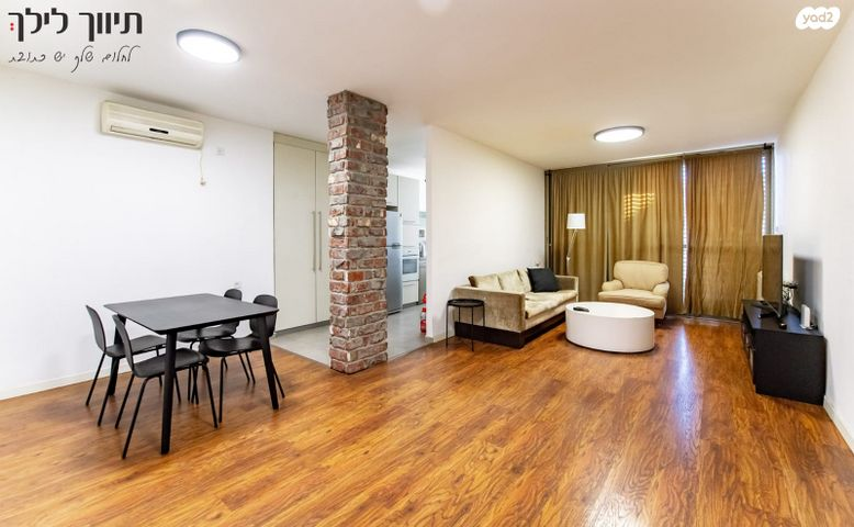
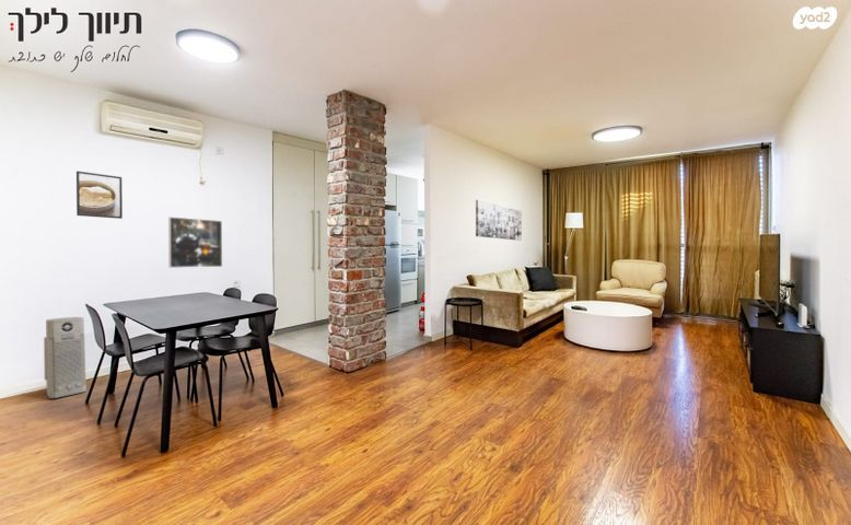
+ wall art [475,199,523,242]
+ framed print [167,215,223,269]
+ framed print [75,171,124,220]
+ air purifier [43,316,88,399]
